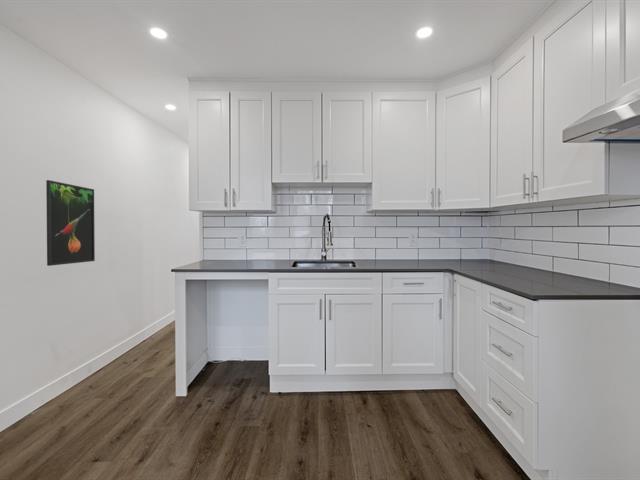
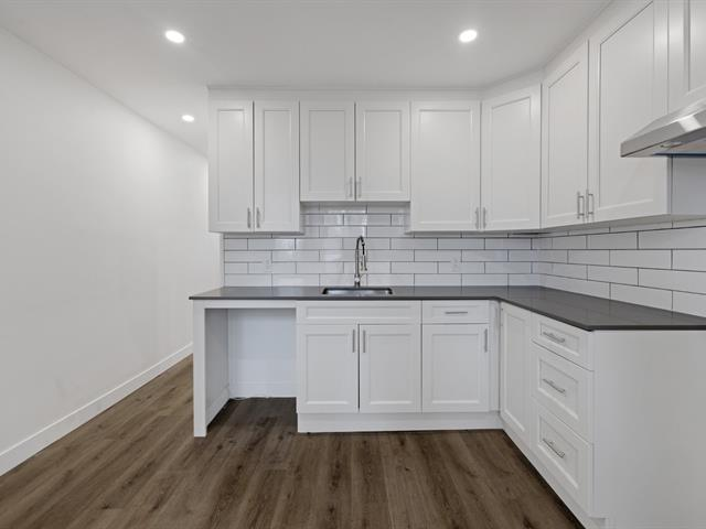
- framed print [45,179,96,267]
